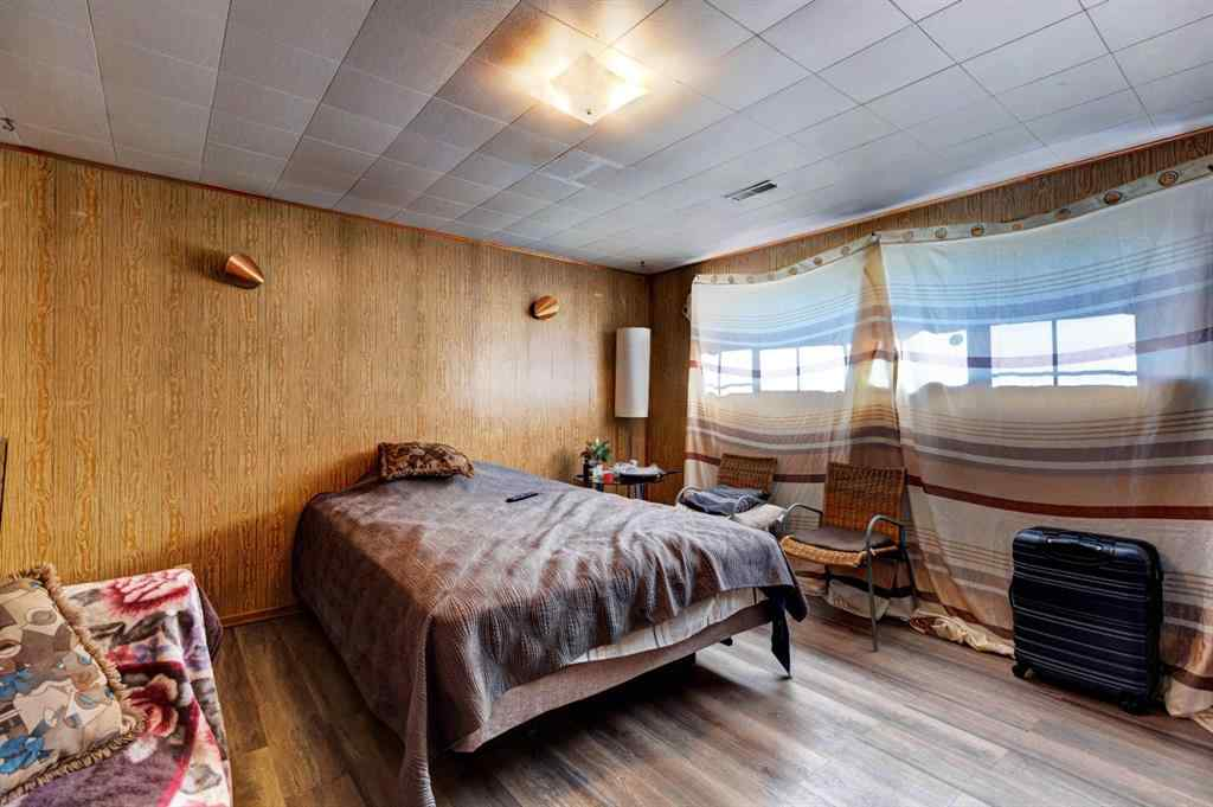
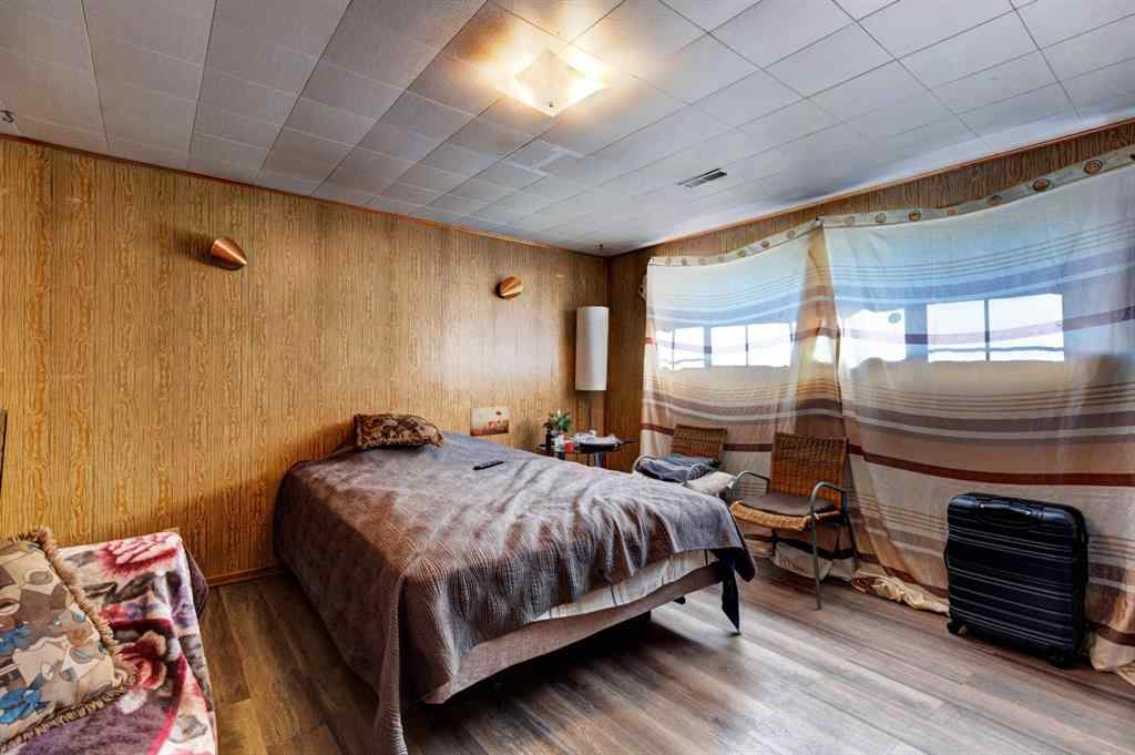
+ wall art [469,405,510,438]
